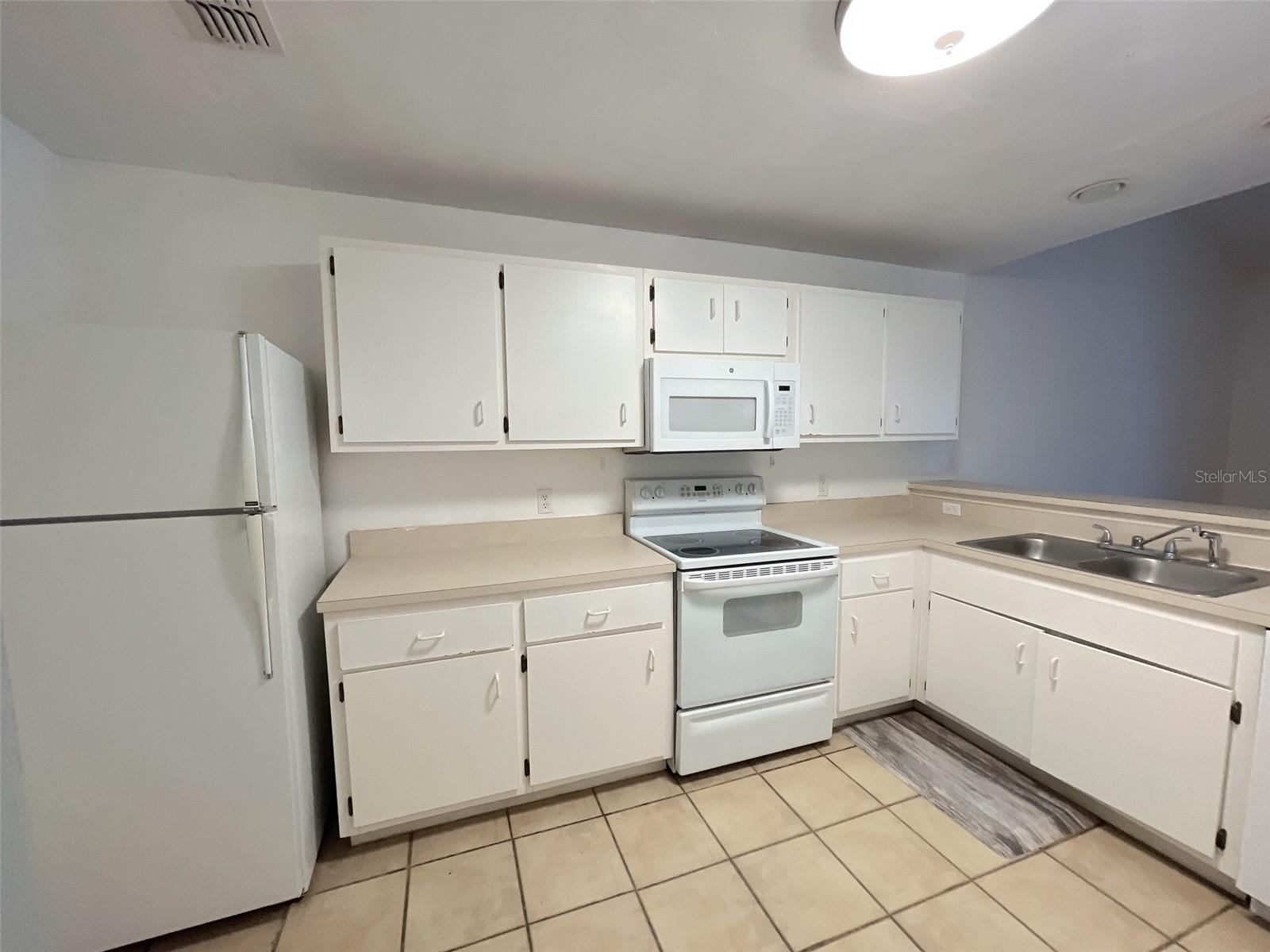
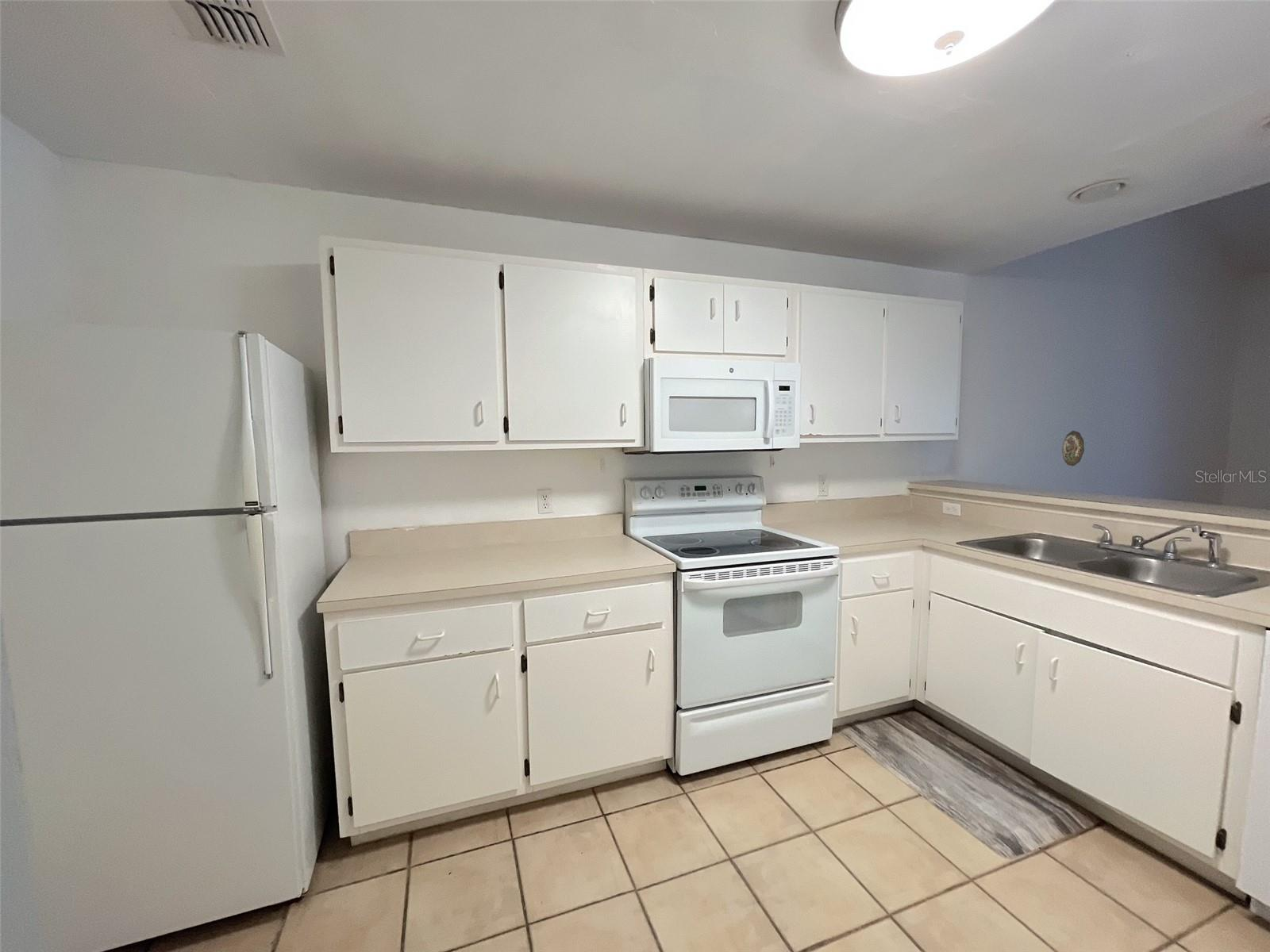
+ decorative plate [1061,430,1085,466]
